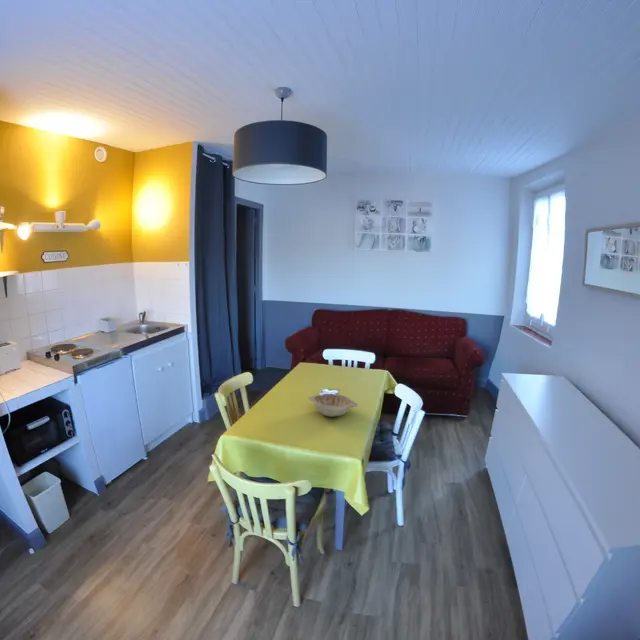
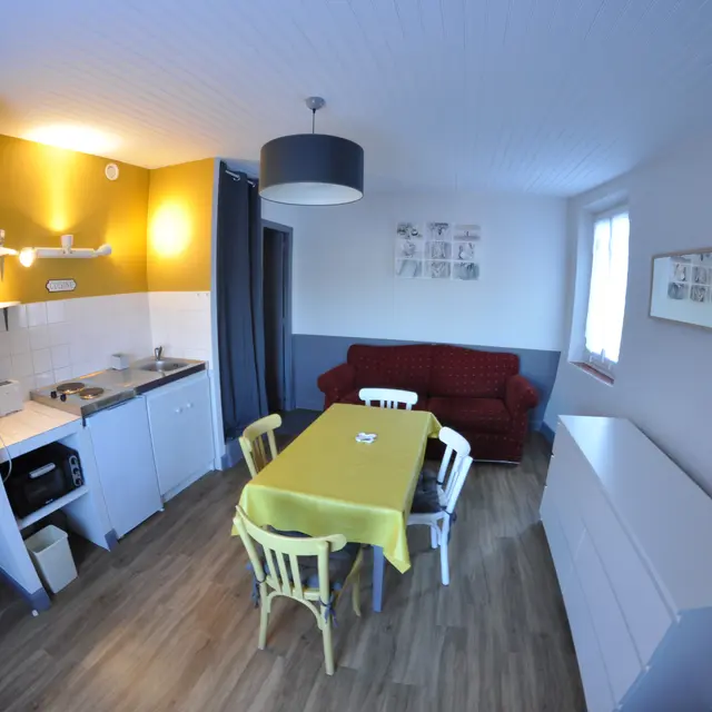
- decorative bowl [307,393,359,418]
